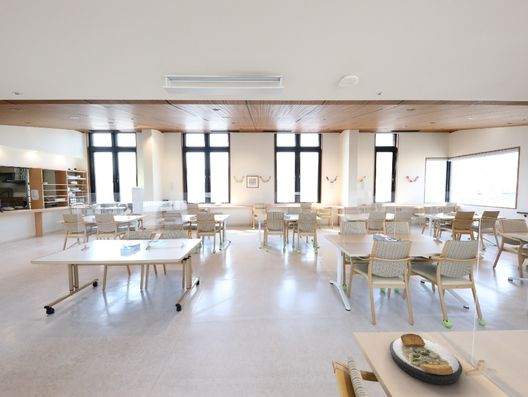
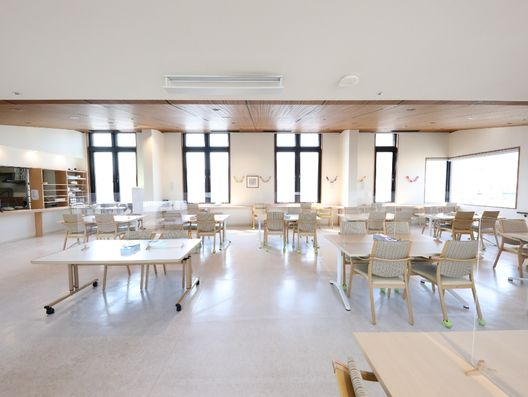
- plate [389,333,463,385]
